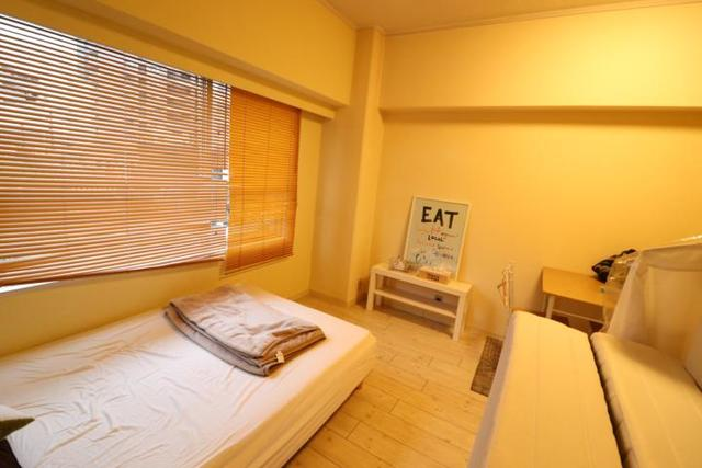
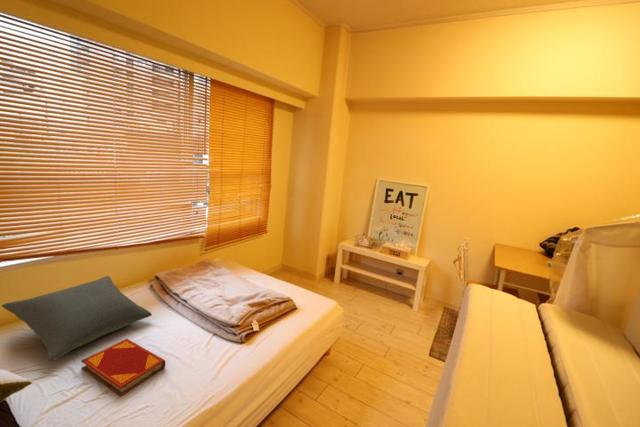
+ pillow [1,275,153,363]
+ hardback book [80,338,167,397]
